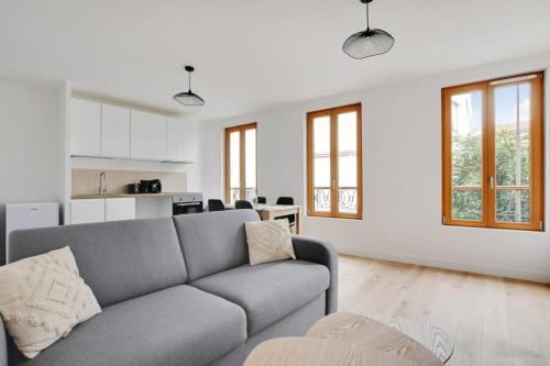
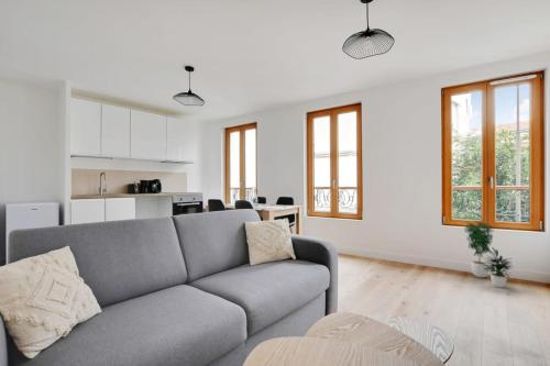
+ potted plant [463,218,515,289]
